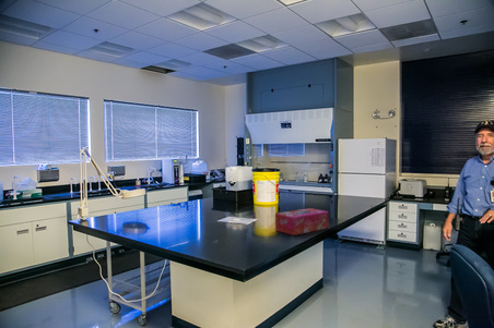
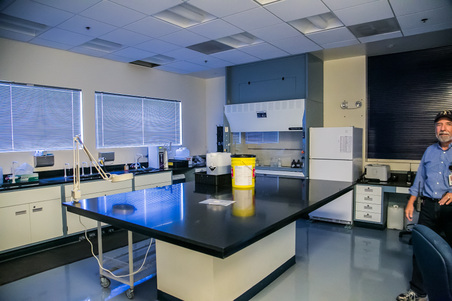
- tissue box [274,207,329,236]
